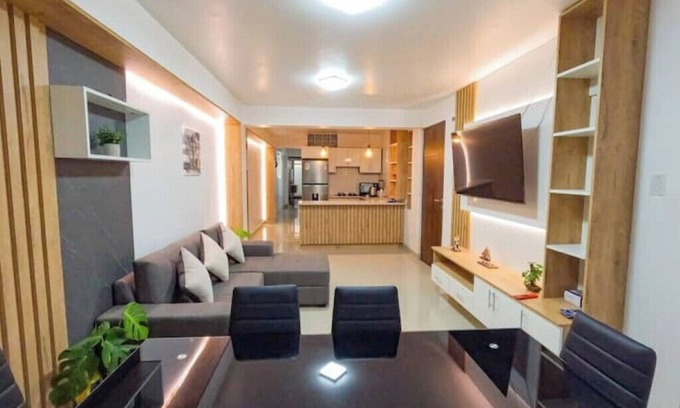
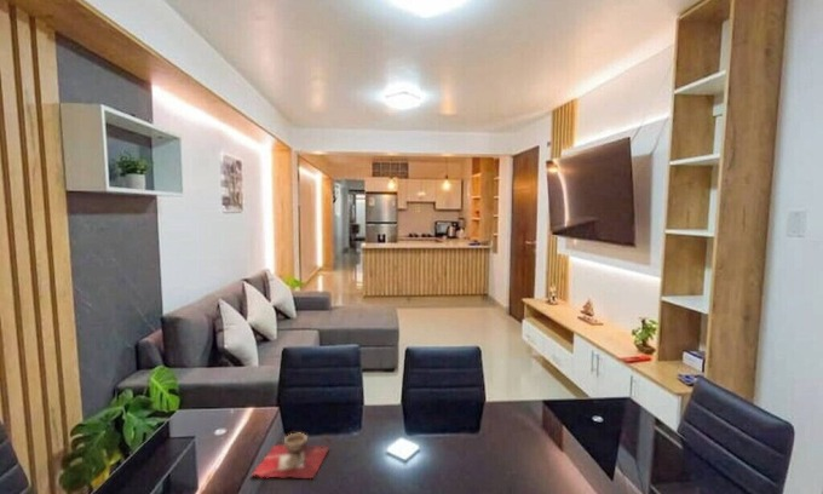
+ decorative bowl [251,432,333,479]
